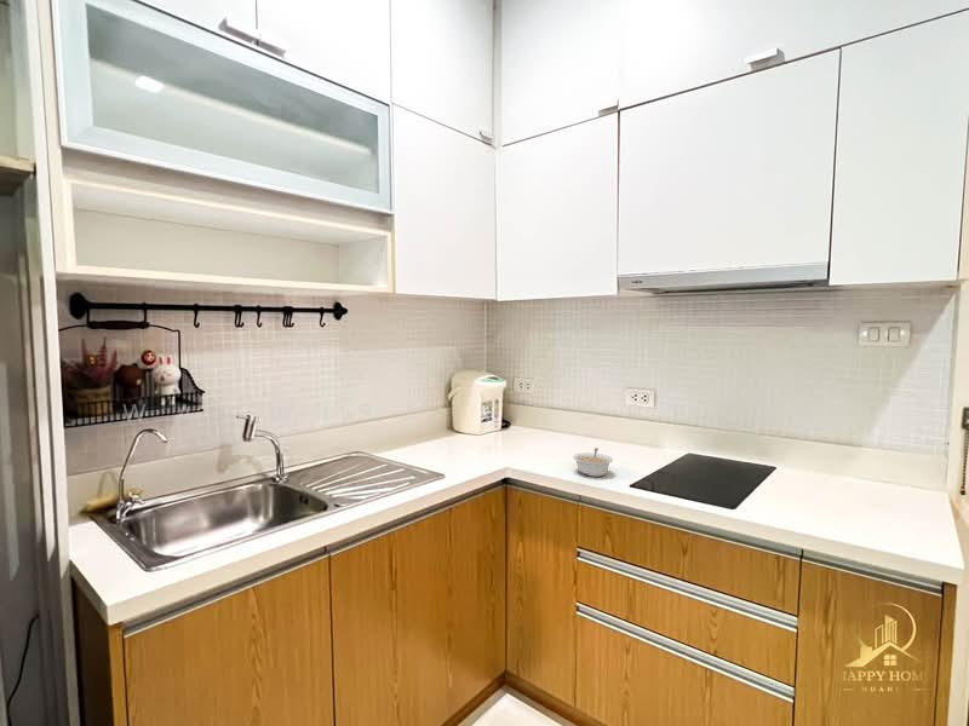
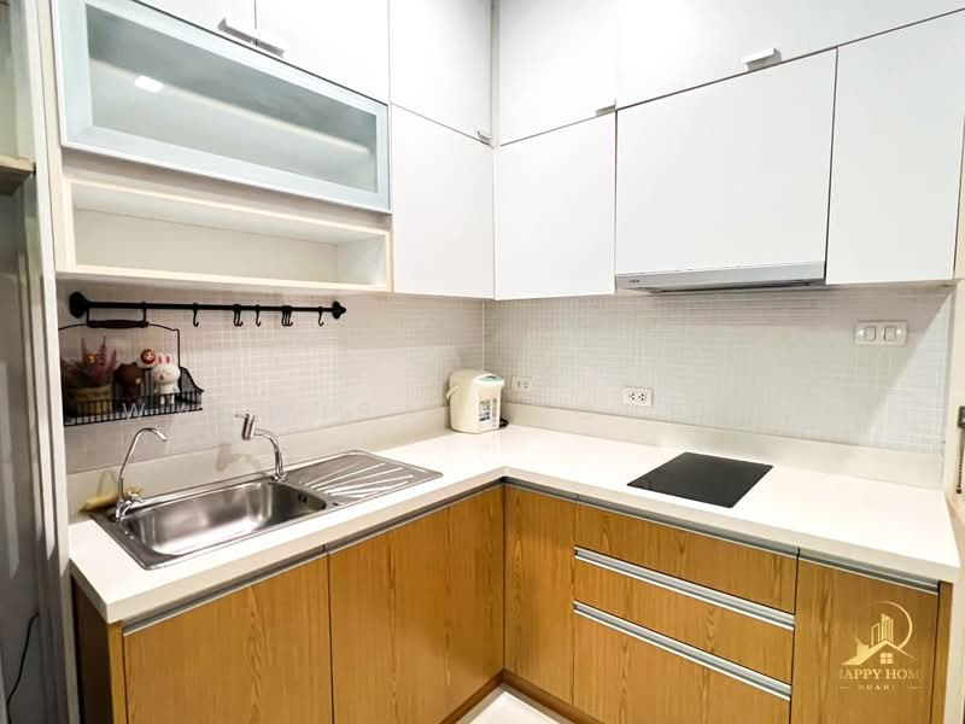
- legume [572,446,614,478]
